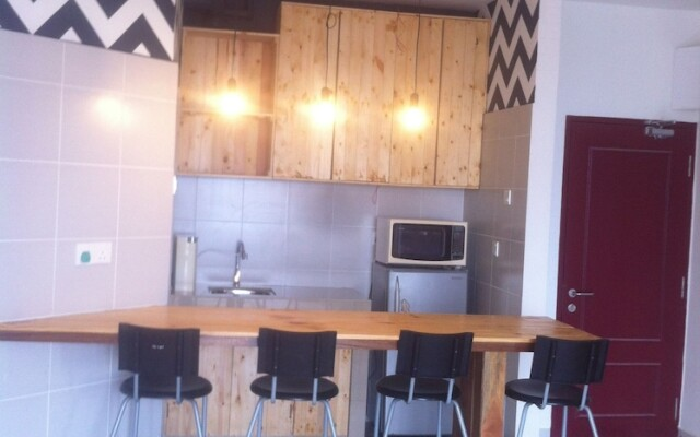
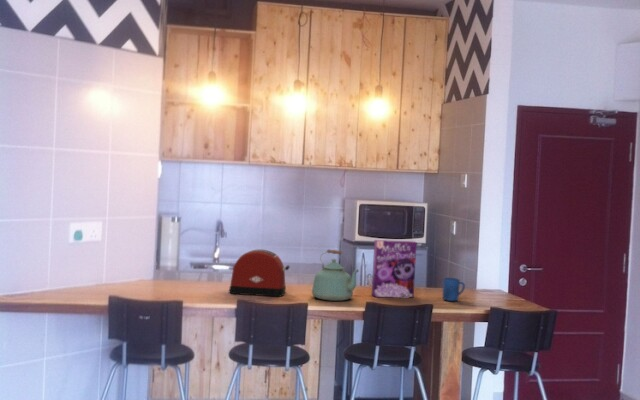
+ kettle [311,248,360,302]
+ cereal box [371,239,418,299]
+ toaster [229,248,291,298]
+ mug [442,277,466,302]
